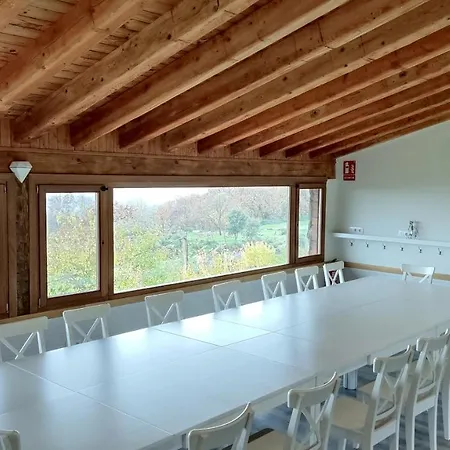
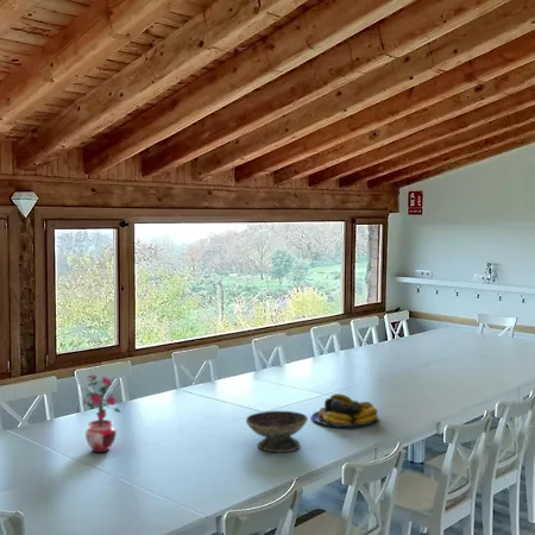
+ fruit bowl [310,392,379,428]
+ decorative bowl [245,410,309,453]
+ potted plant [80,373,122,454]
